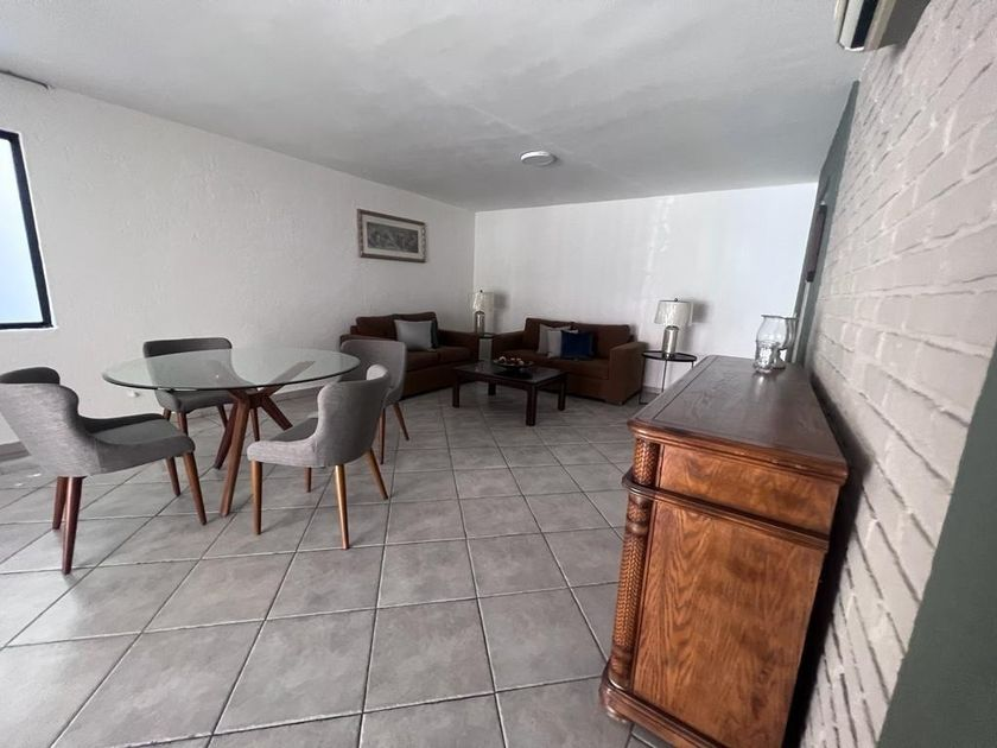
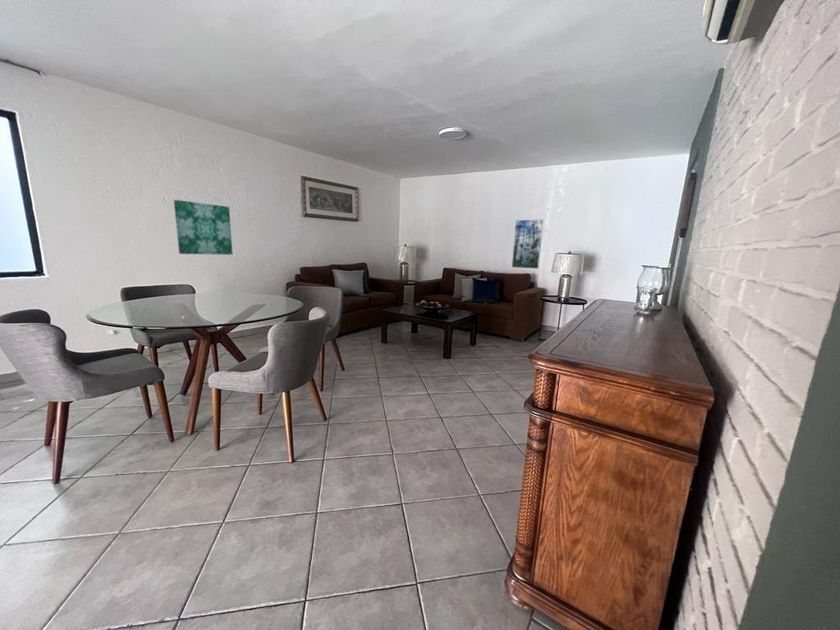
+ wall art [173,199,233,256]
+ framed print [511,219,544,270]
